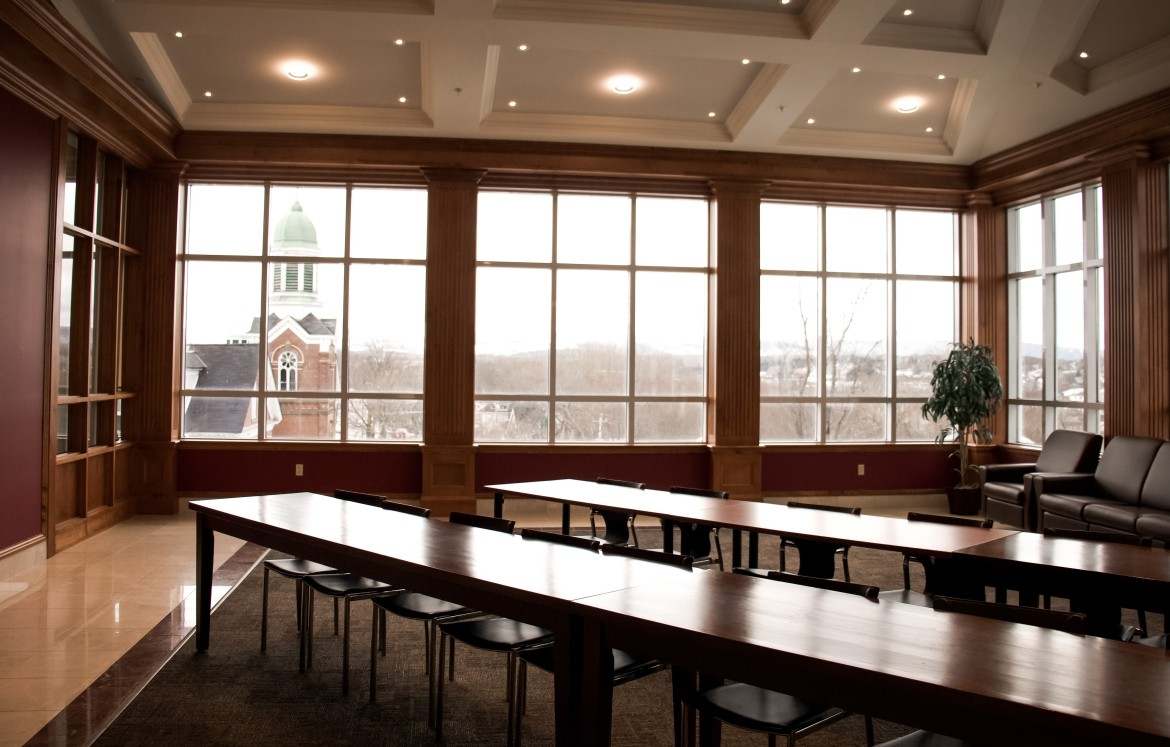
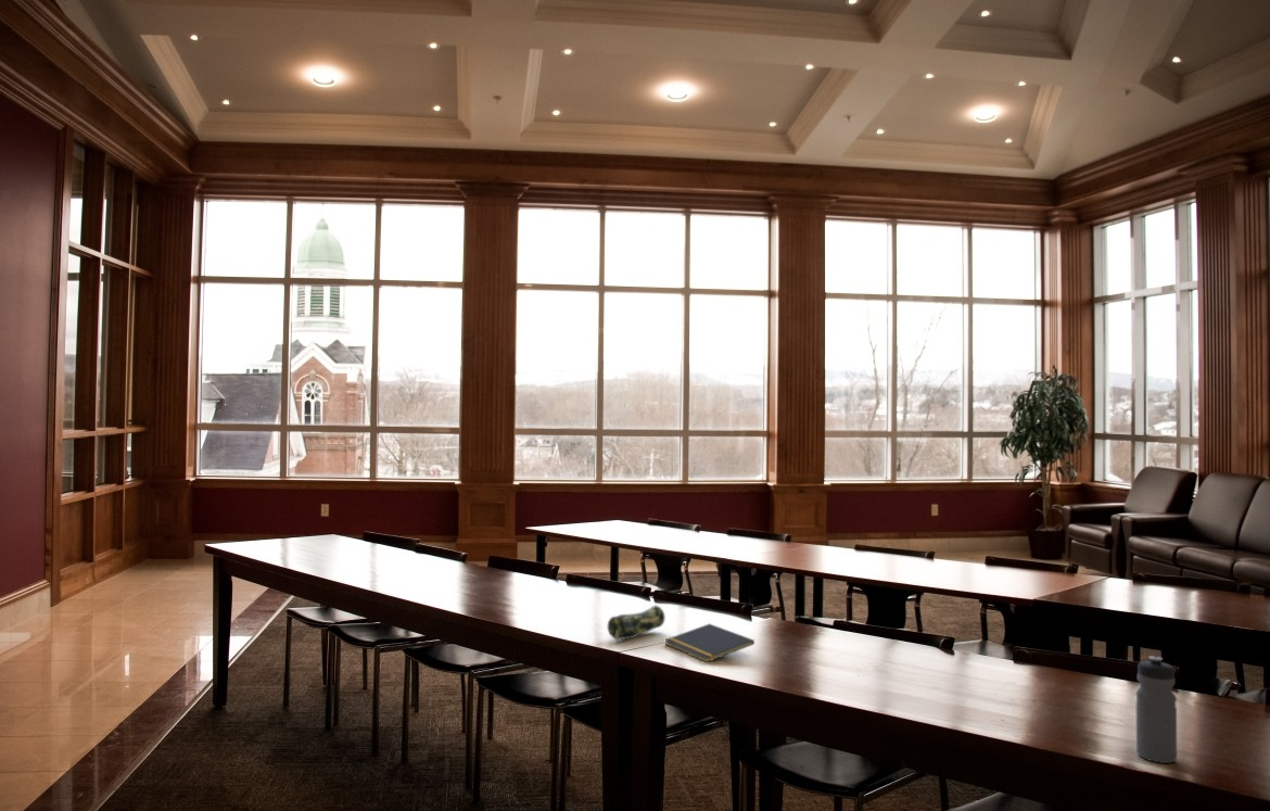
+ notepad [663,623,755,663]
+ water bottle [1134,656,1178,764]
+ pencil case [607,604,666,641]
